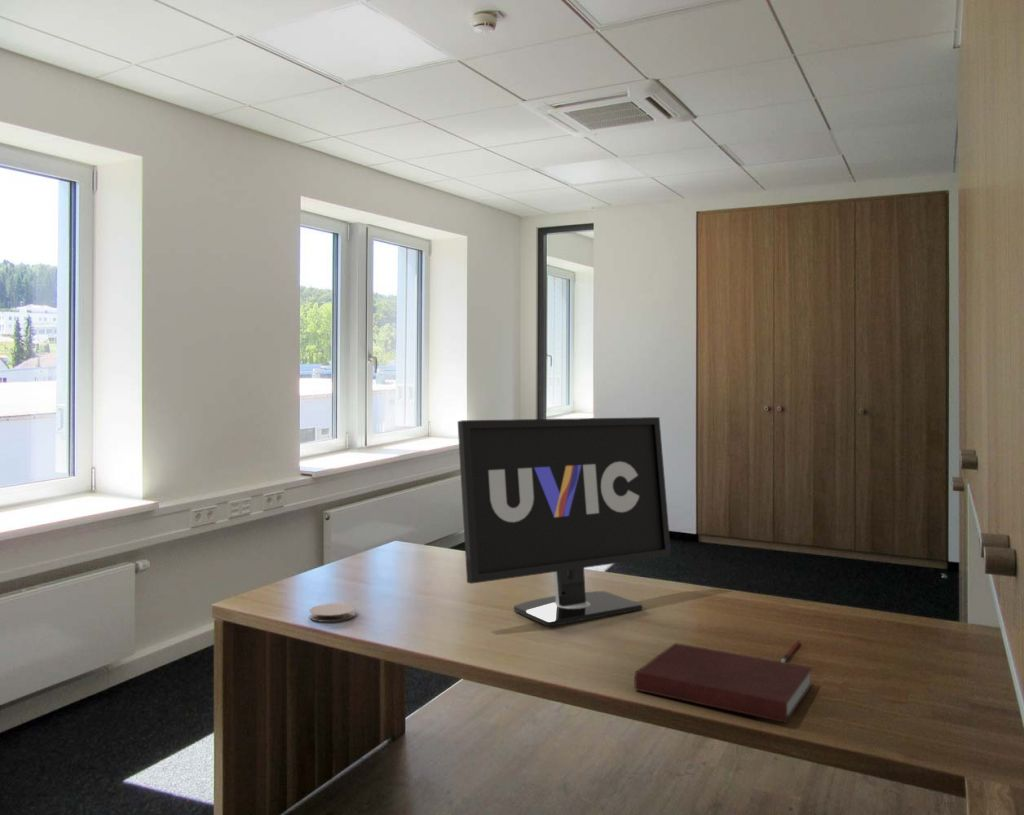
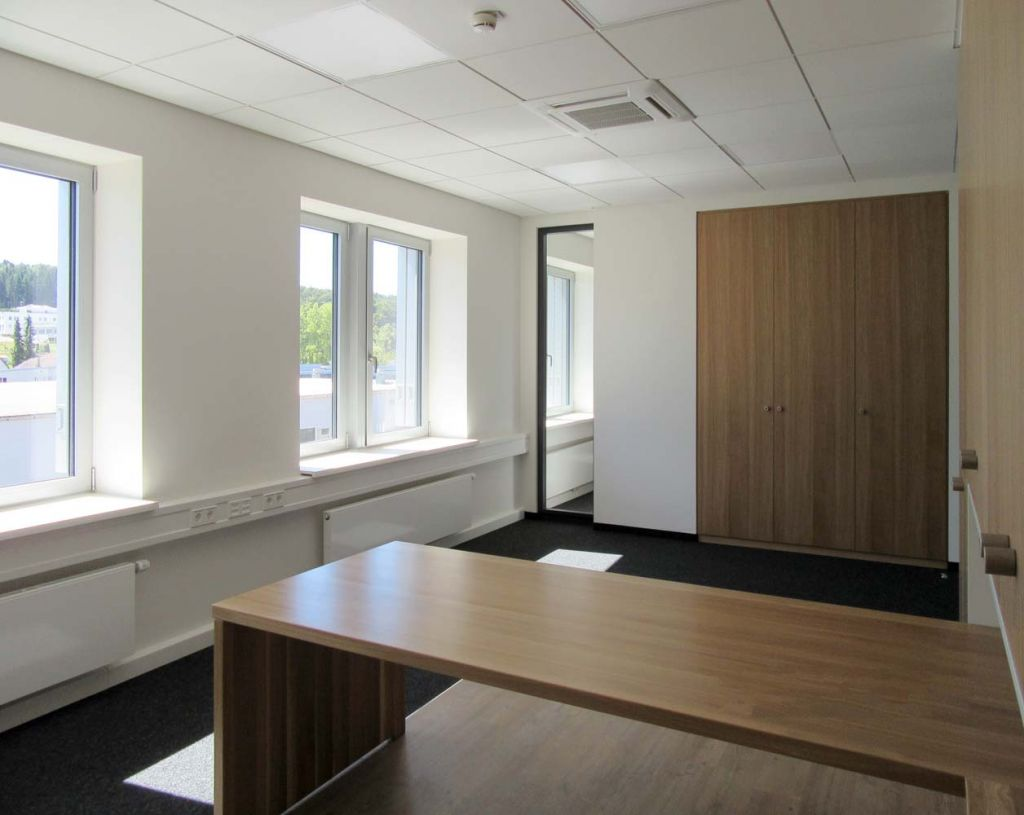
- coaster [308,602,356,623]
- notebook [634,642,814,724]
- monitor [457,416,672,627]
- pen [780,640,801,663]
